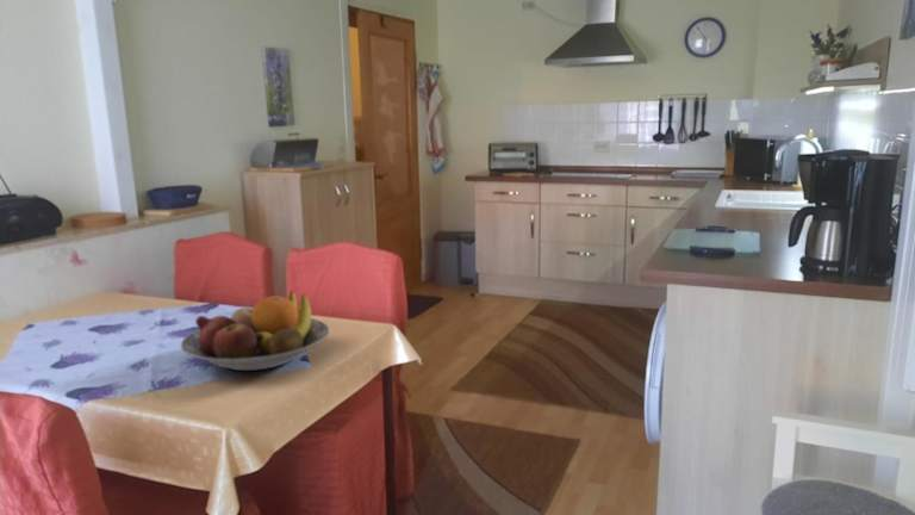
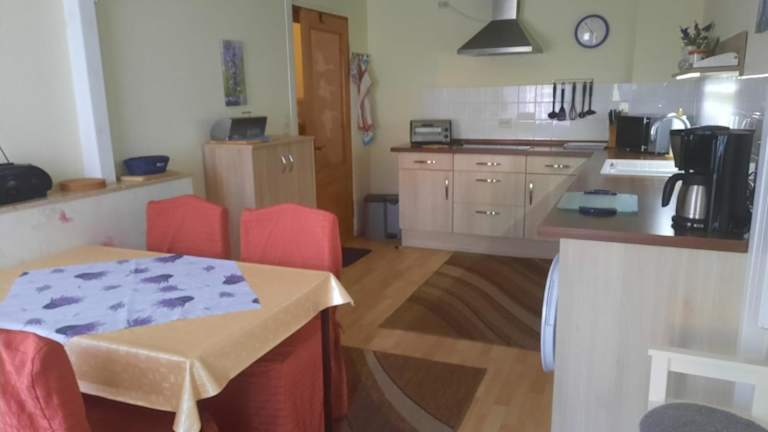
- fruit bowl [180,290,330,372]
